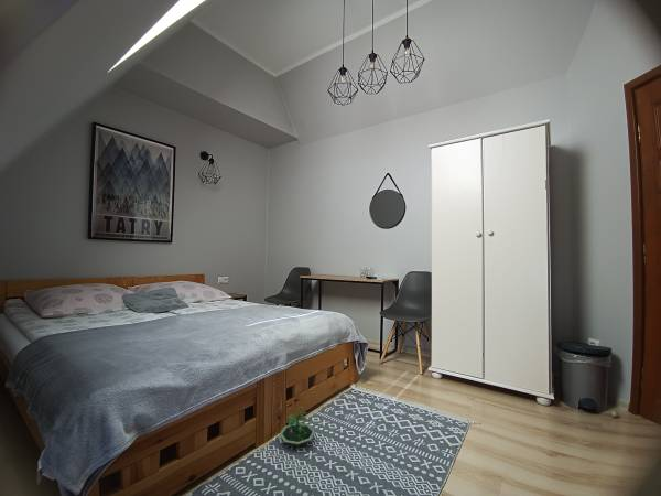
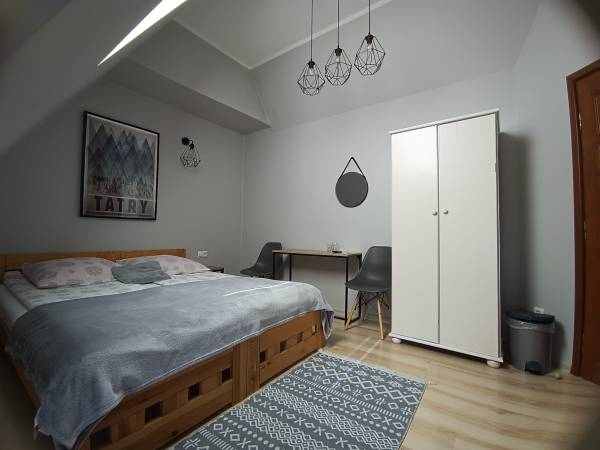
- terrarium [279,406,316,448]
